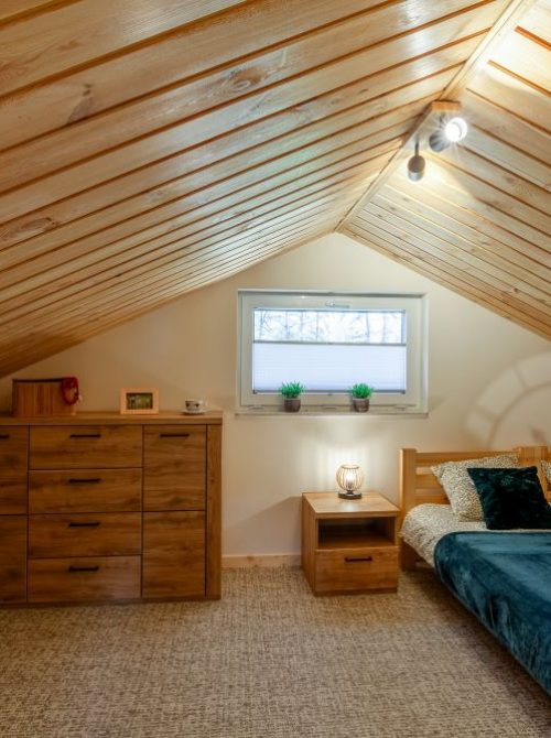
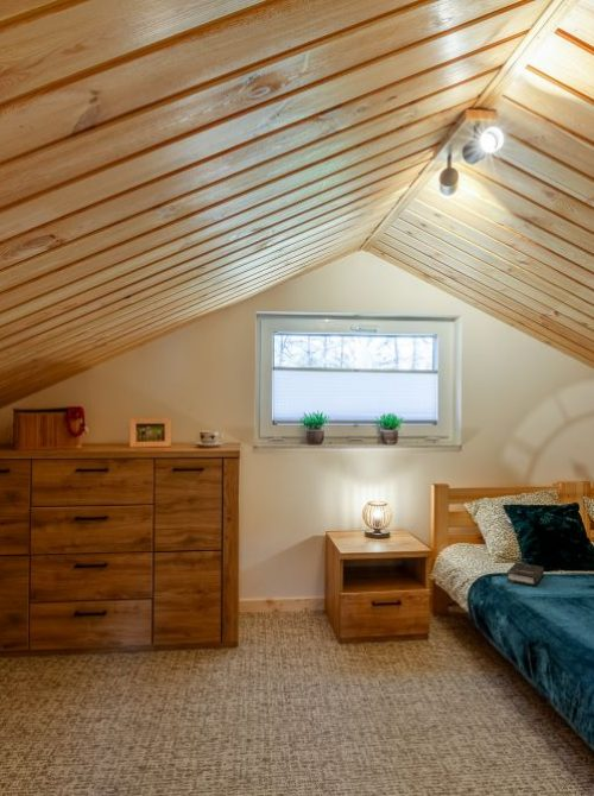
+ hardback book [506,561,545,587]
